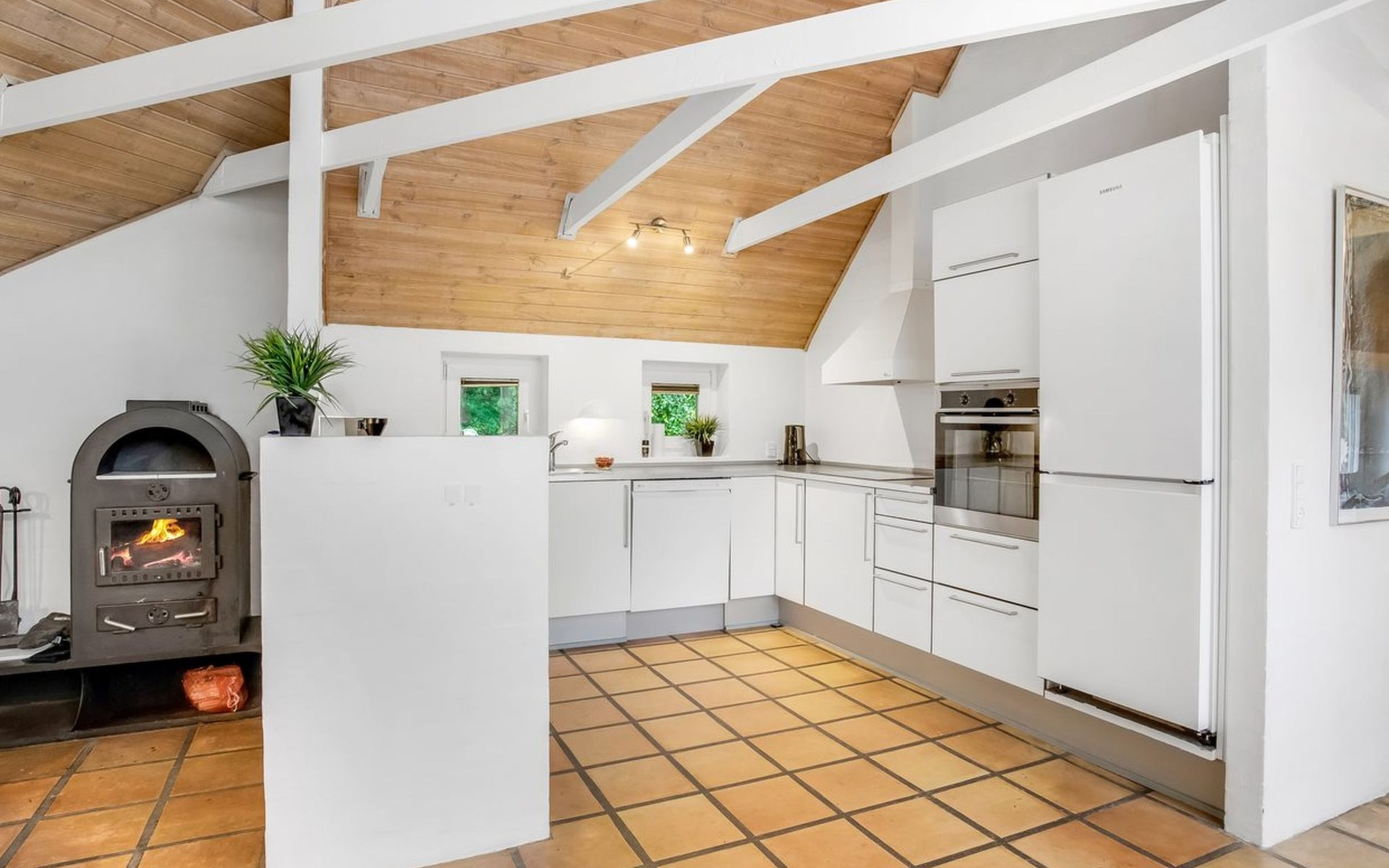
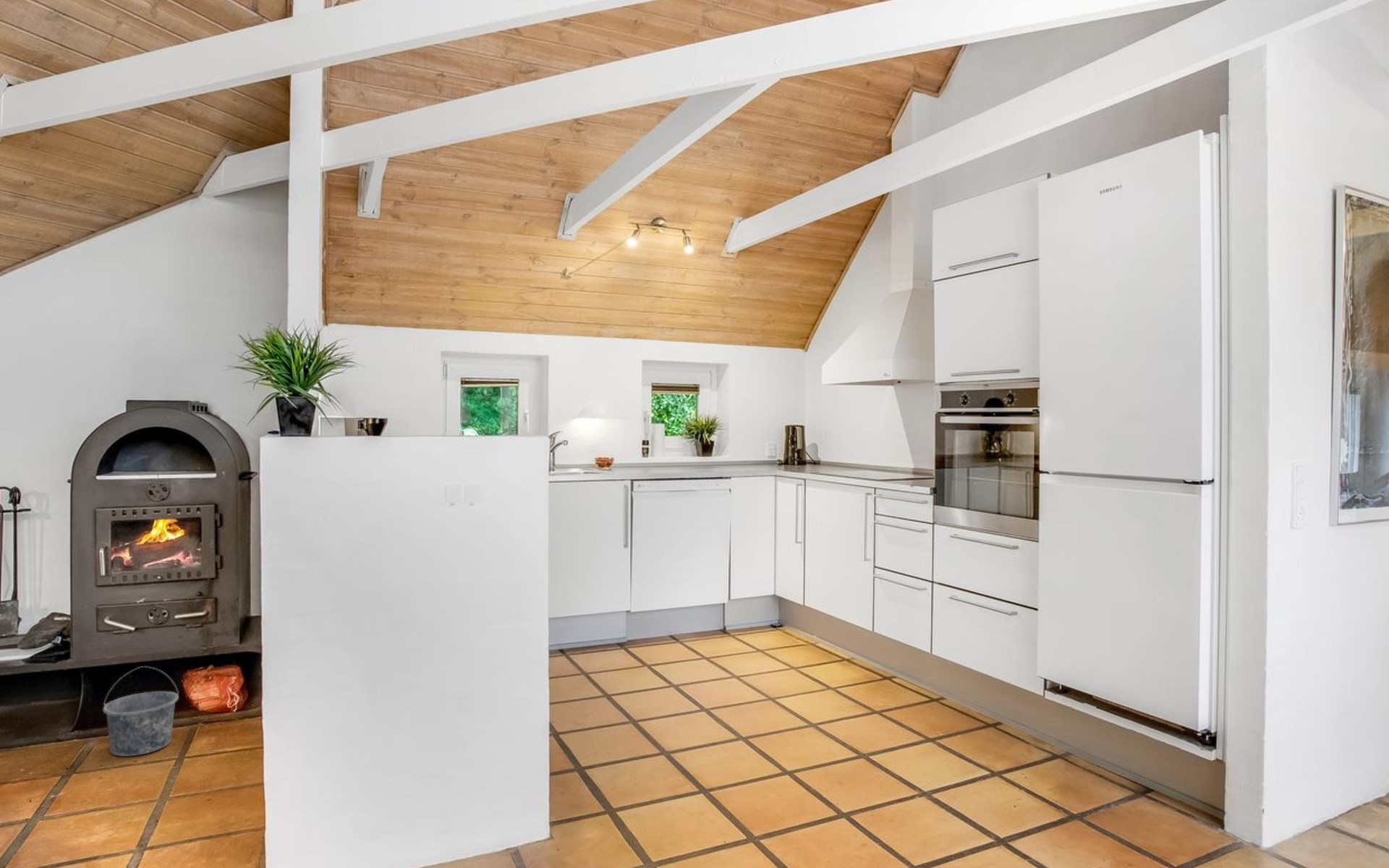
+ bucket [102,665,179,757]
